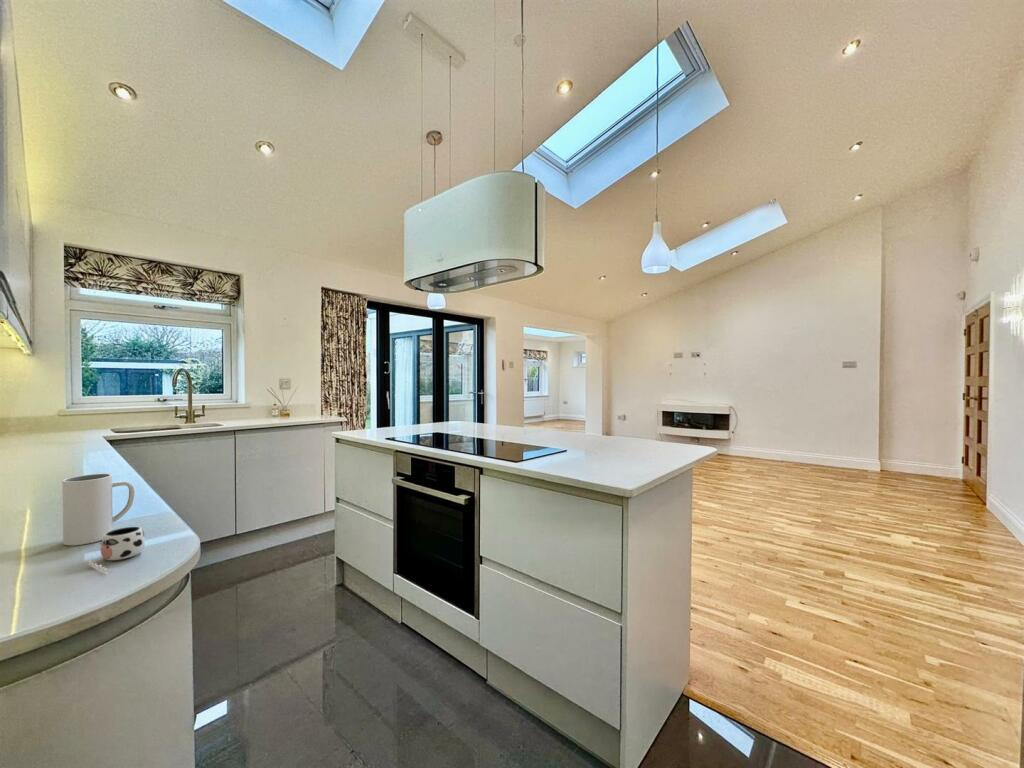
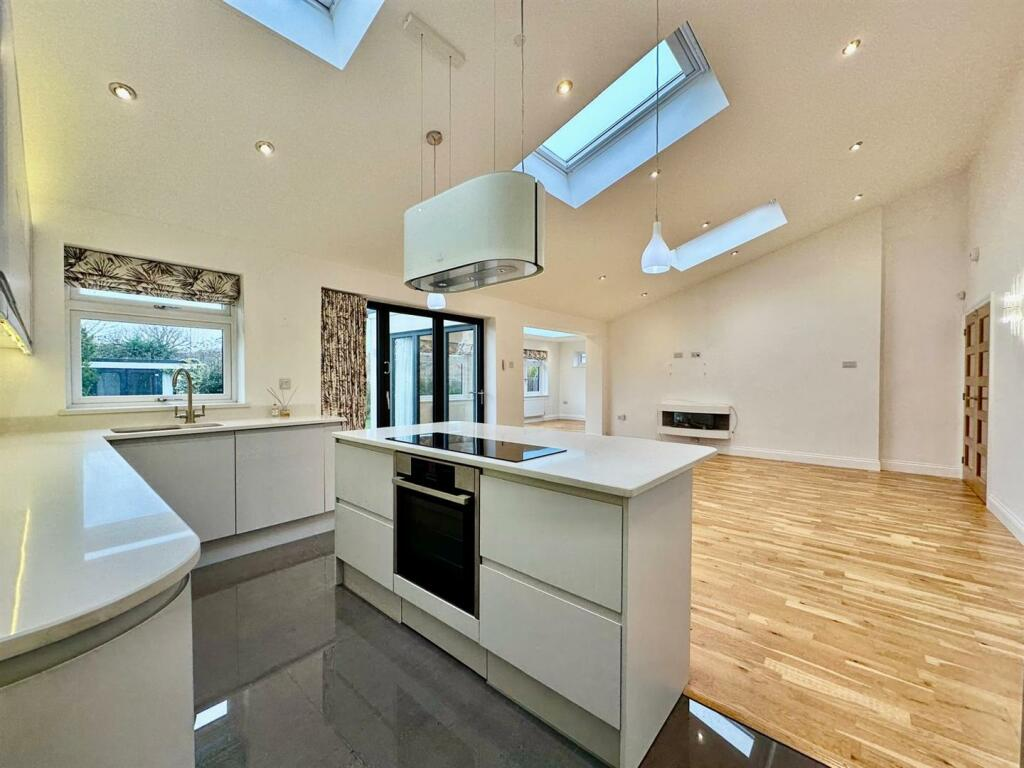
- mug [88,526,146,575]
- mug [61,473,135,546]
